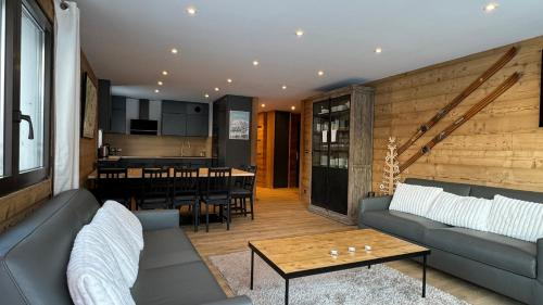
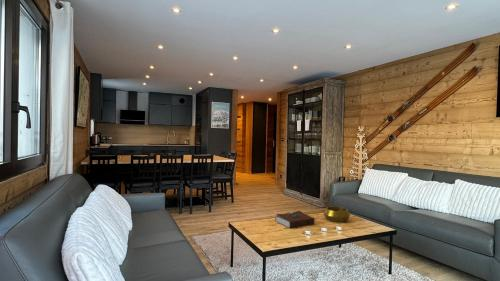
+ decorative bowl [323,205,351,223]
+ book [274,210,316,229]
